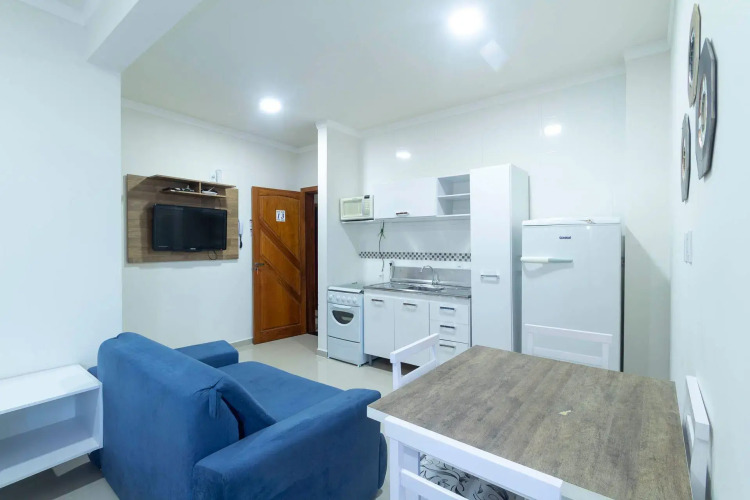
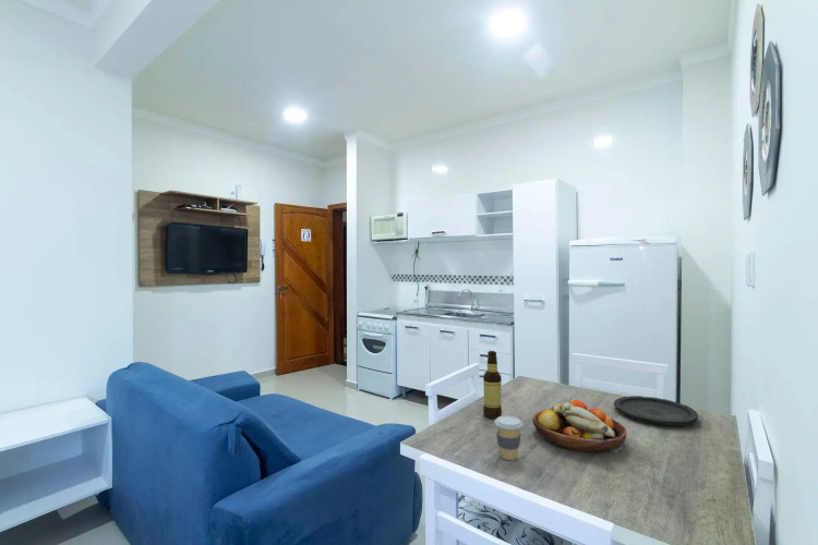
+ coffee cup [494,415,524,461]
+ plate [613,395,699,427]
+ bottle [482,350,503,420]
+ fruit bowl [531,399,627,453]
